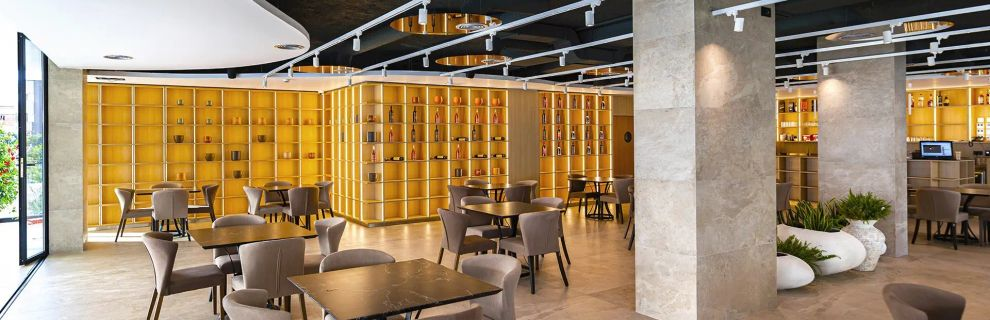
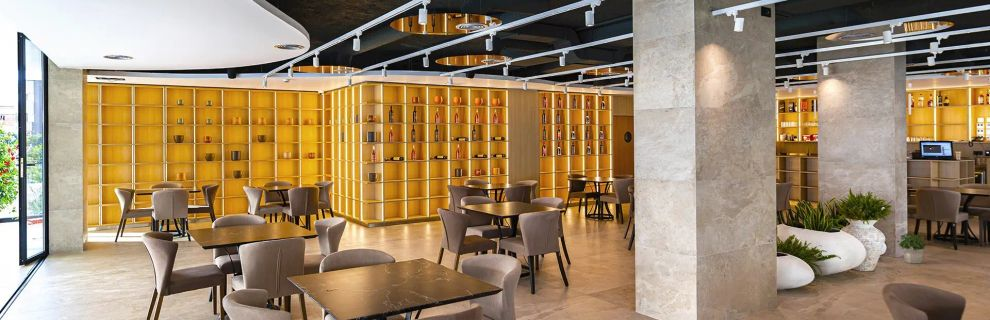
+ potted plant [896,232,928,264]
